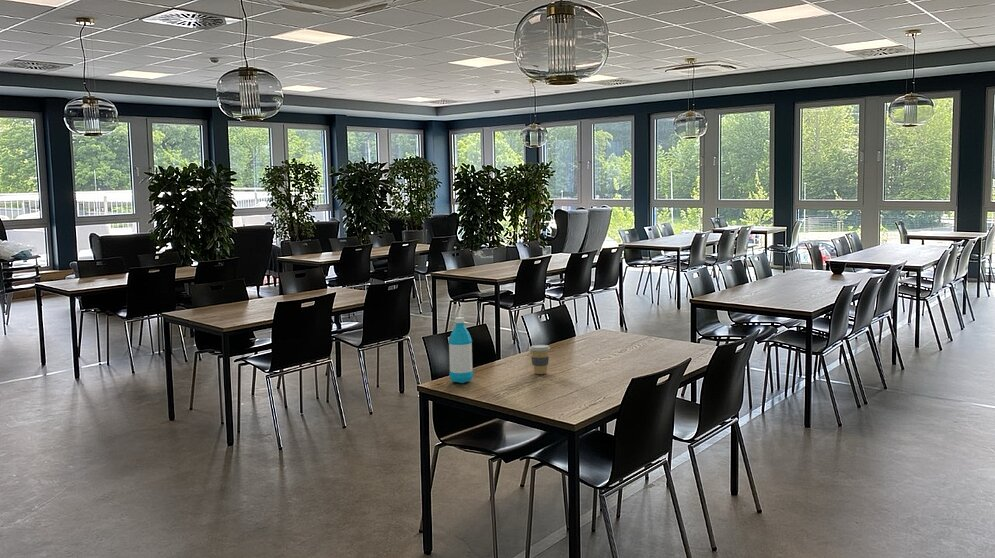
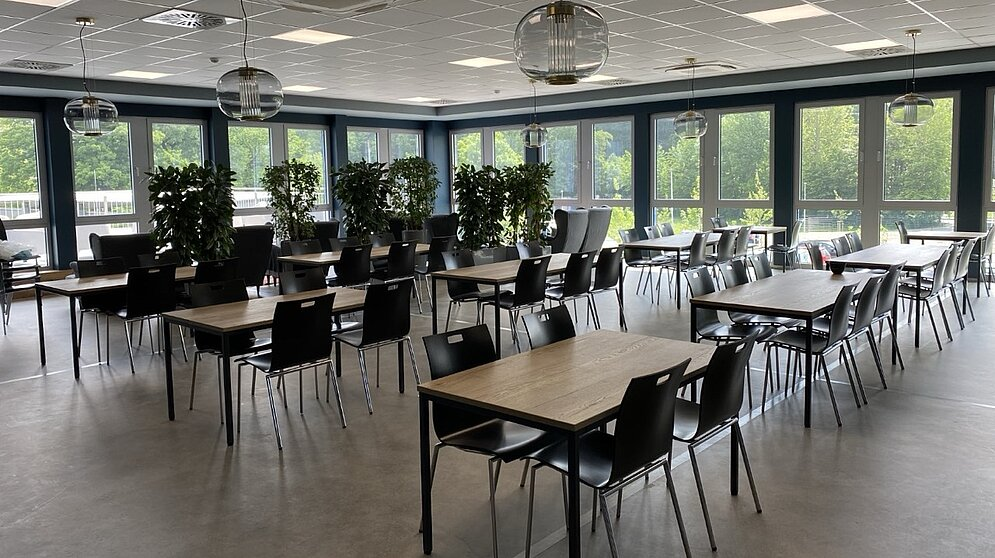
- water bottle [447,316,474,384]
- coffee cup [529,344,551,375]
